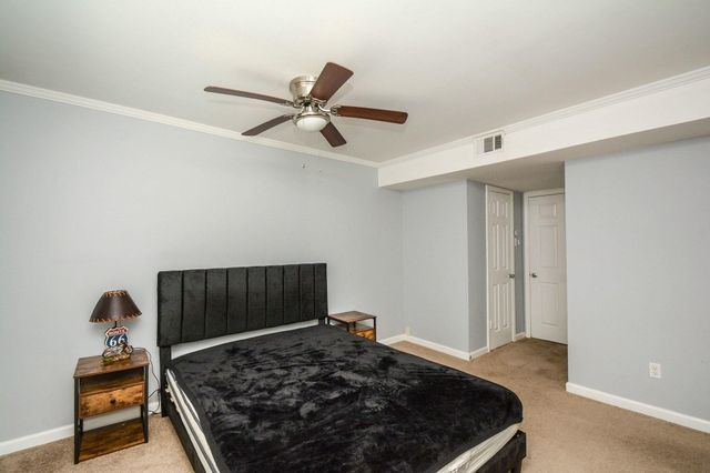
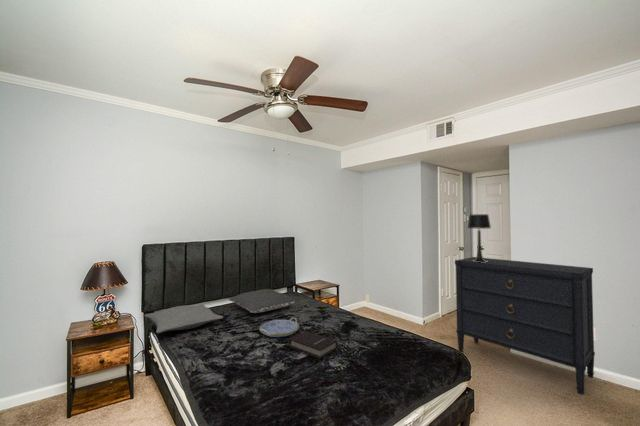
+ dresser [454,256,596,396]
+ table lamp [467,213,492,263]
+ pillow [144,303,224,335]
+ pillow [227,288,298,314]
+ serving tray [258,317,300,338]
+ book [289,330,339,360]
